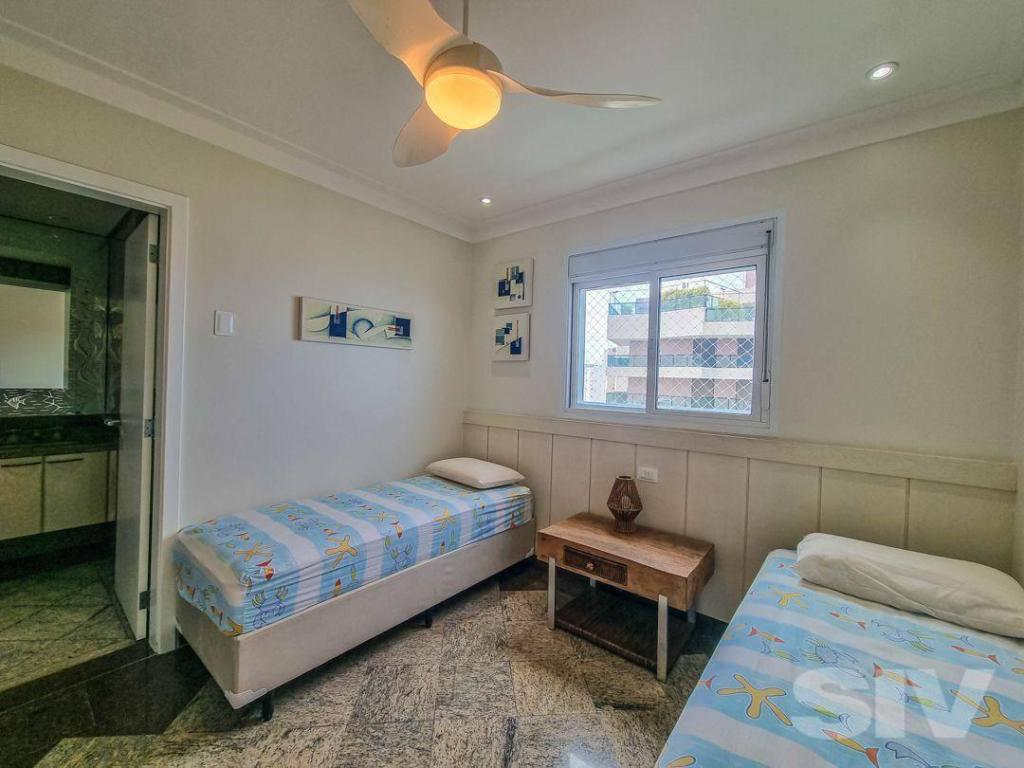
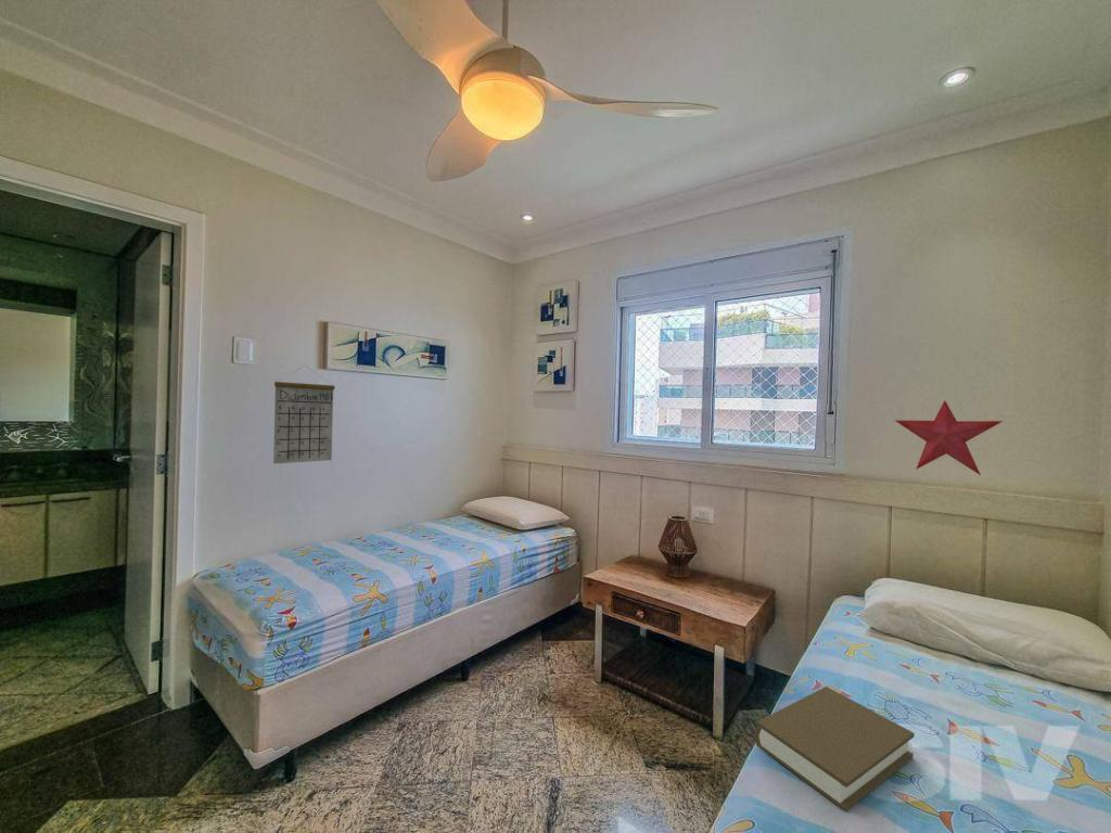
+ book [753,685,916,812]
+ decorative star [894,399,1004,476]
+ calendar [272,364,336,465]
